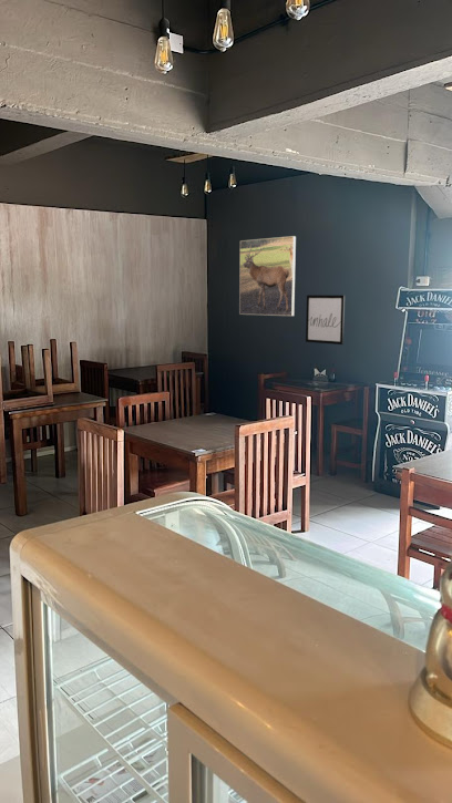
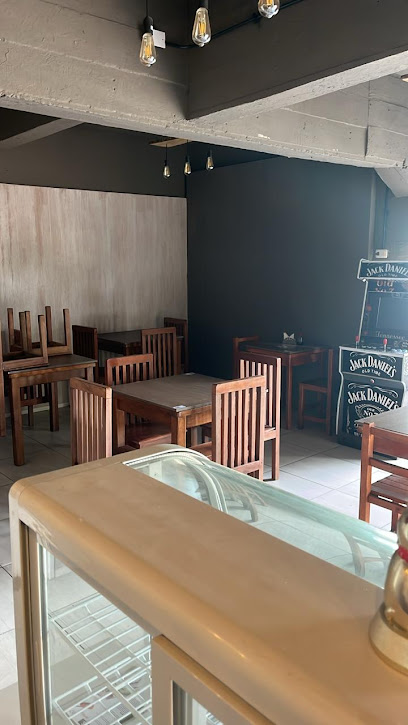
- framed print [238,235,297,317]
- wall art [305,295,346,346]
